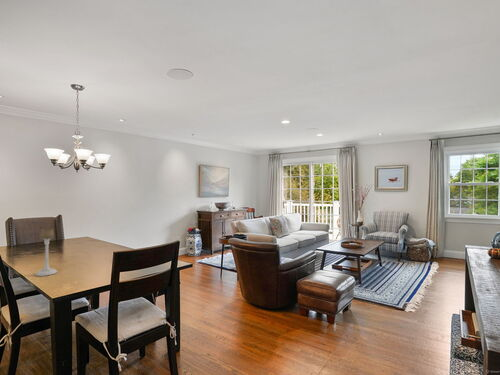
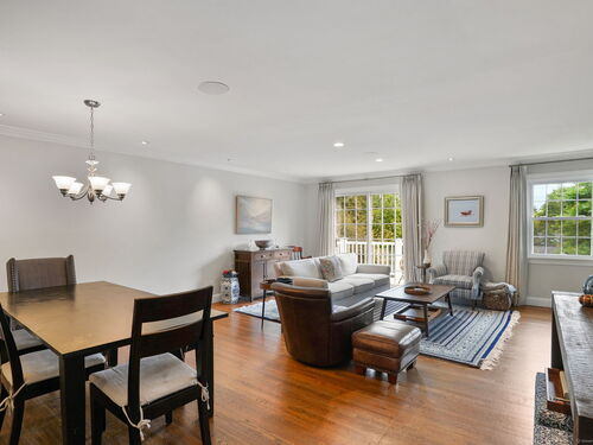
- candle holder [34,228,58,277]
